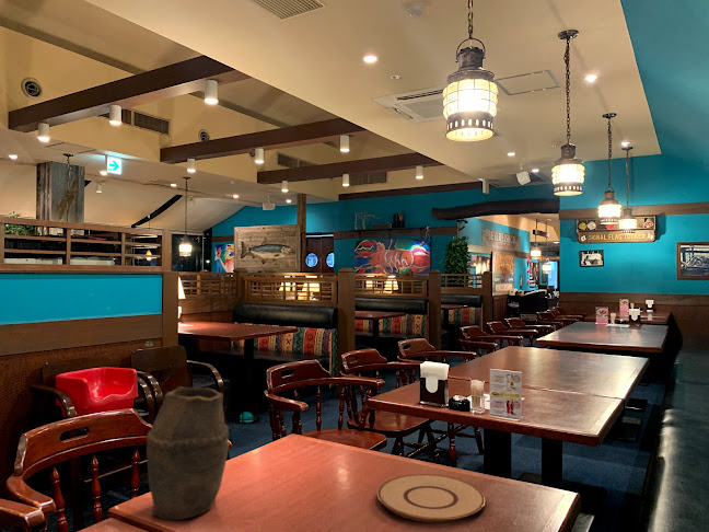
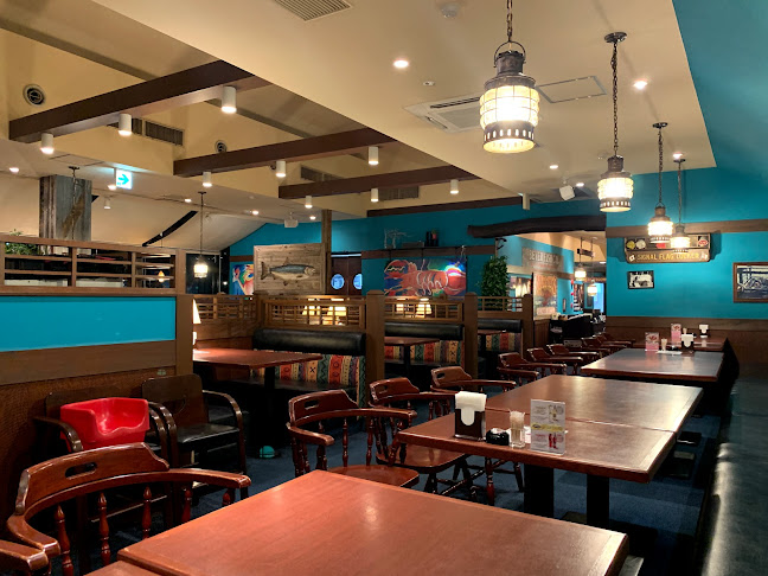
- vase [146,385,230,521]
- plate [376,473,486,523]
